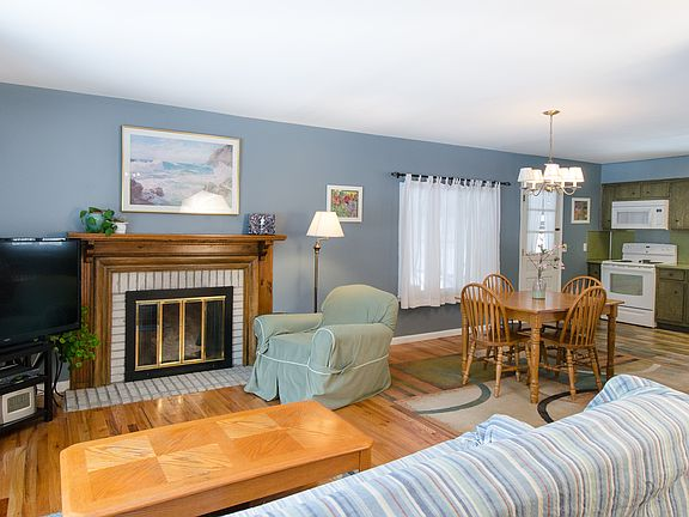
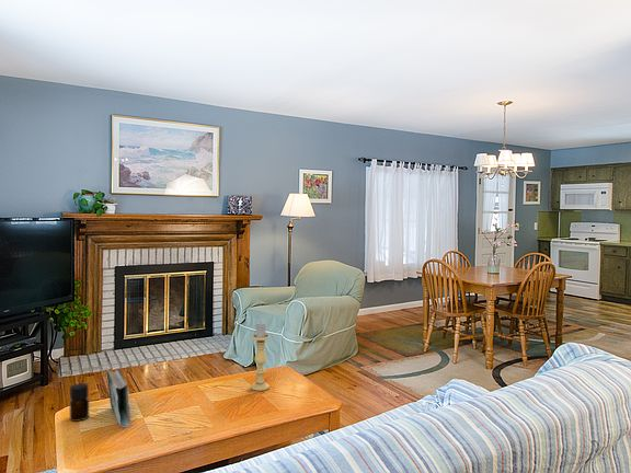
+ bottle [69,382,90,423]
+ candle holder [250,321,271,392]
+ book [106,368,131,428]
